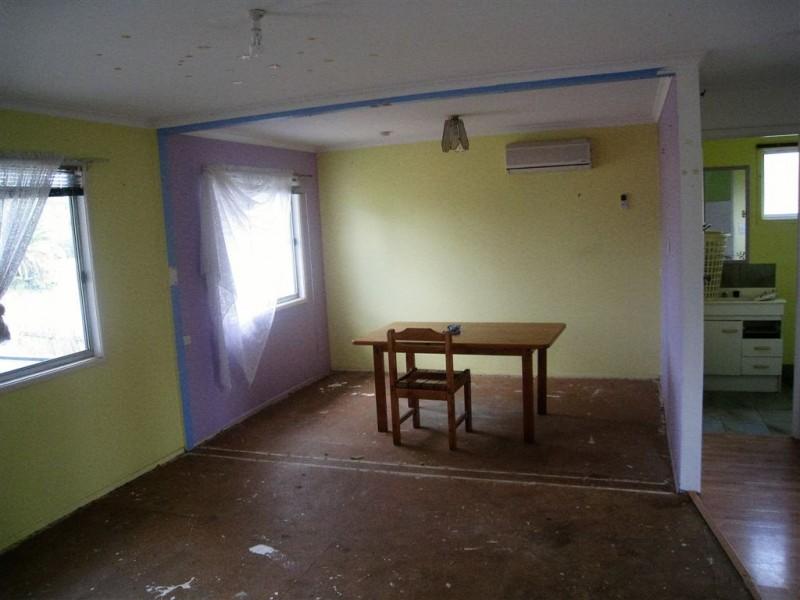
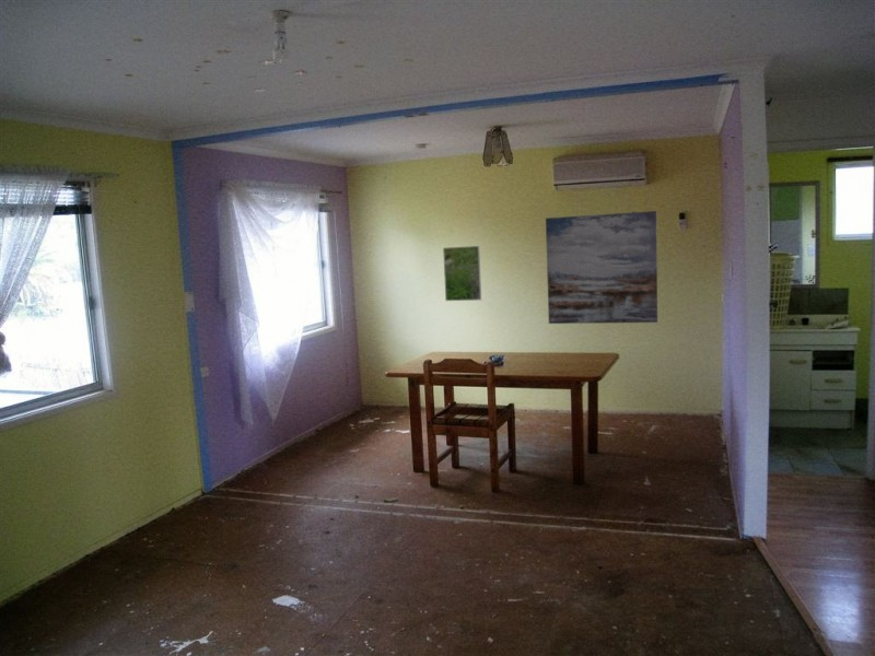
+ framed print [442,245,482,302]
+ wall art [545,210,658,325]
